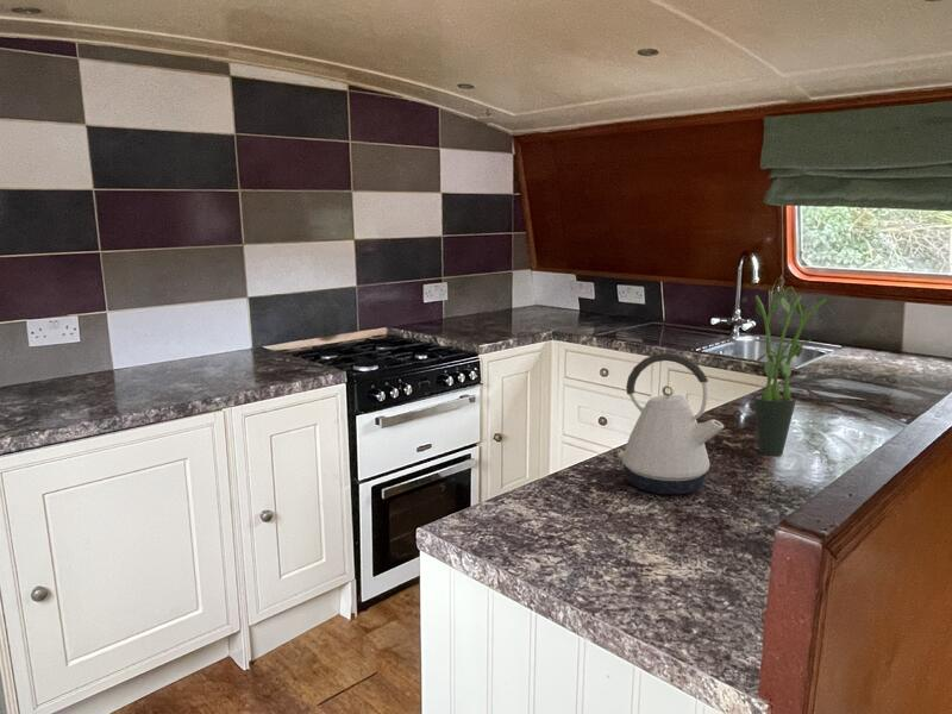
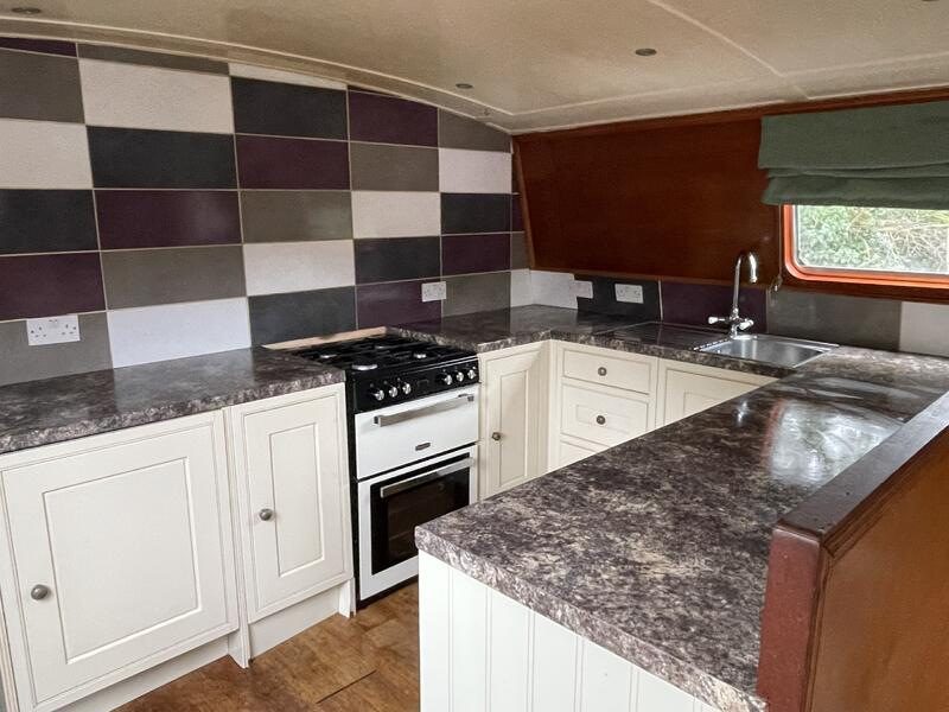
- potted plant [752,286,840,457]
- kettle [616,351,725,495]
